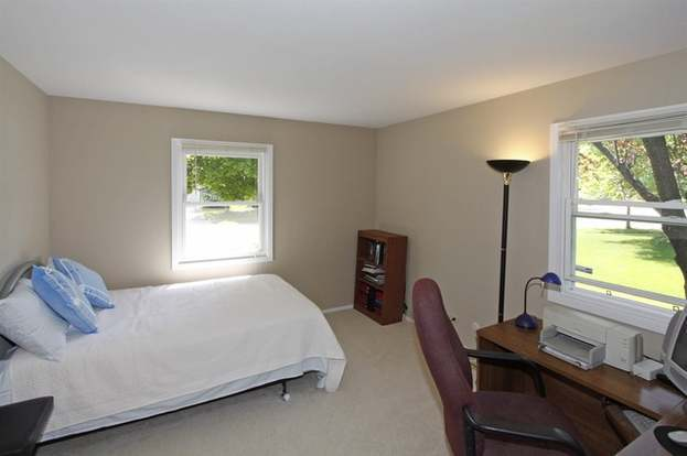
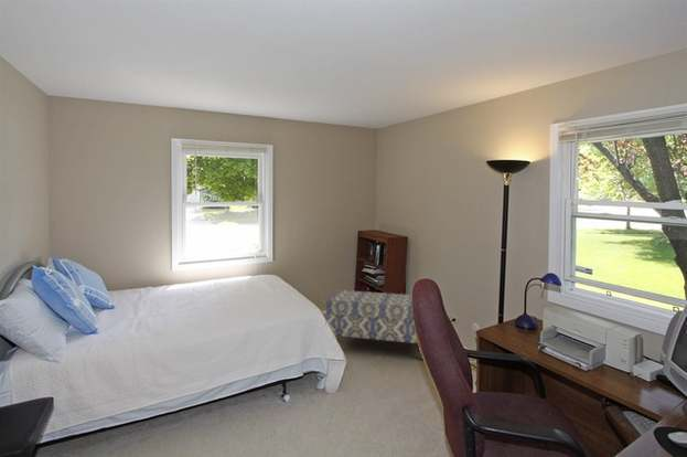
+ bench [325,289,419,344]
